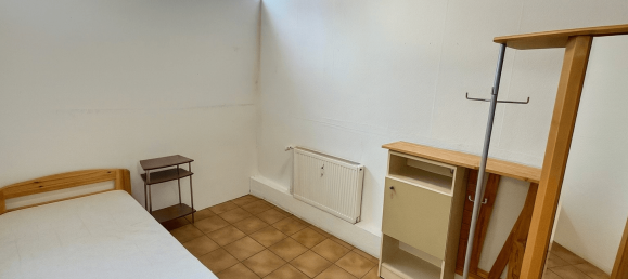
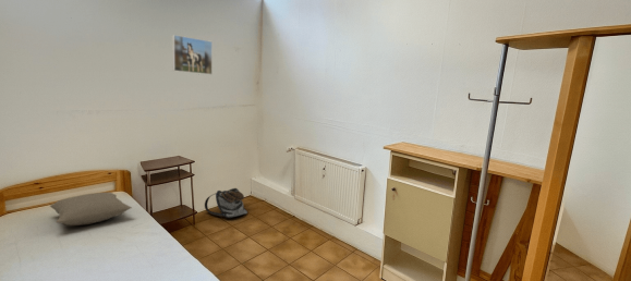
+ backpack [204,187,248,219]
+ pillow [49,192,133,227]
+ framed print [171,34,214,75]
